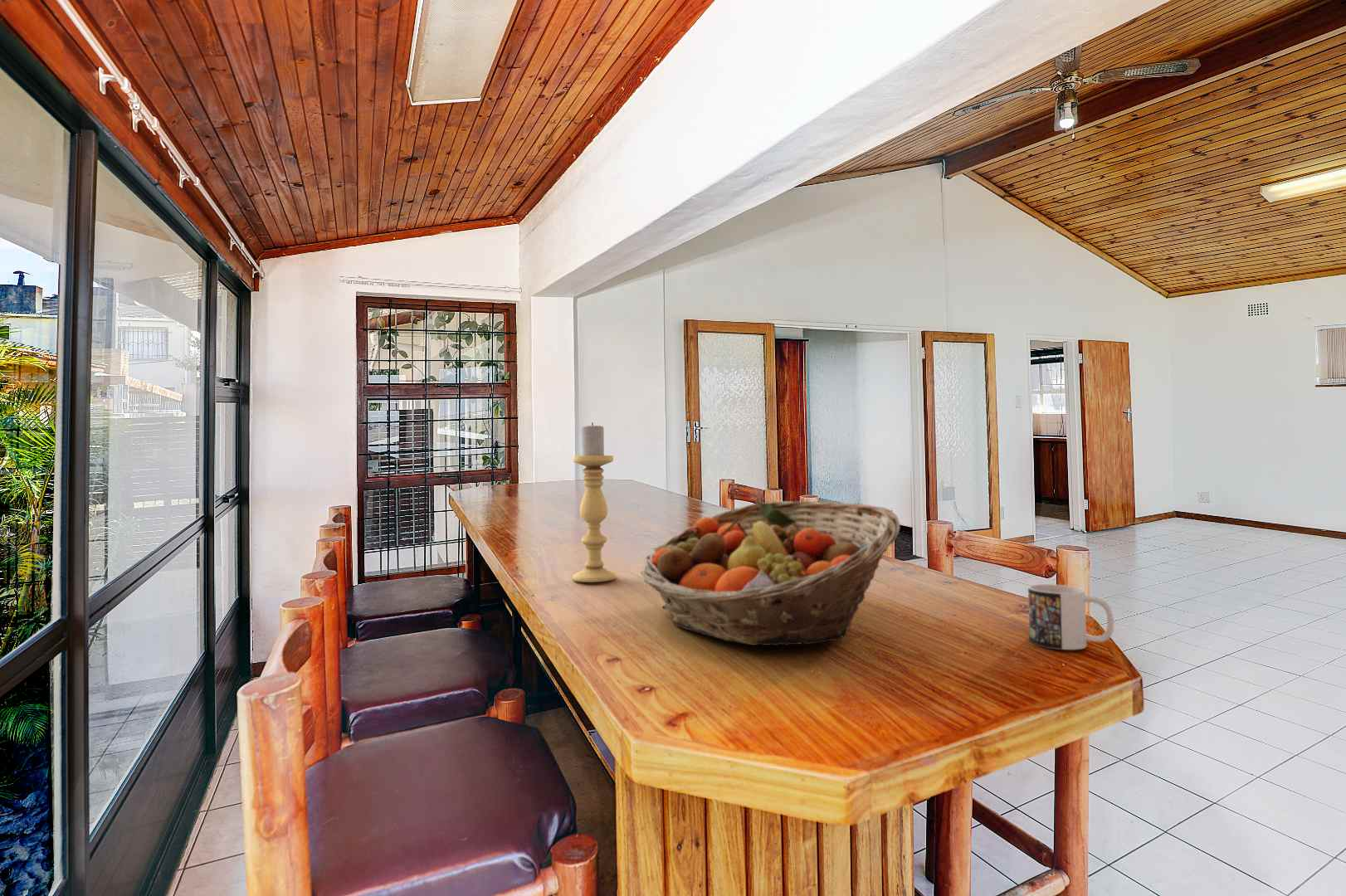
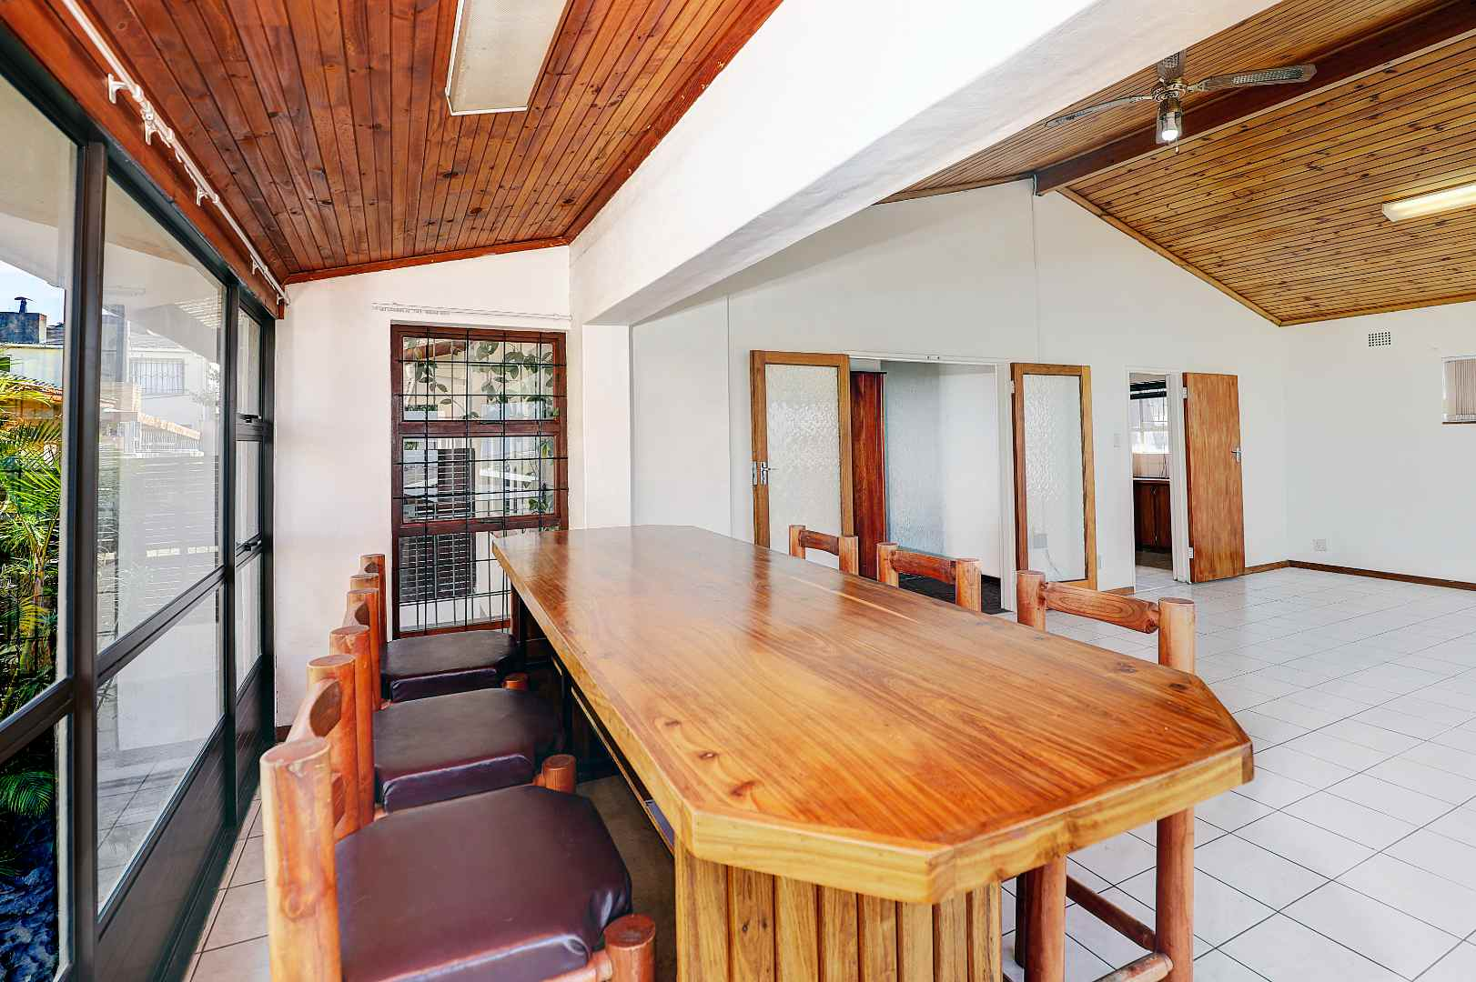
- candle holder [573,421,617,583]
- fruit basket [641,500,901,646]
- mug [1027,583,1114,650]
